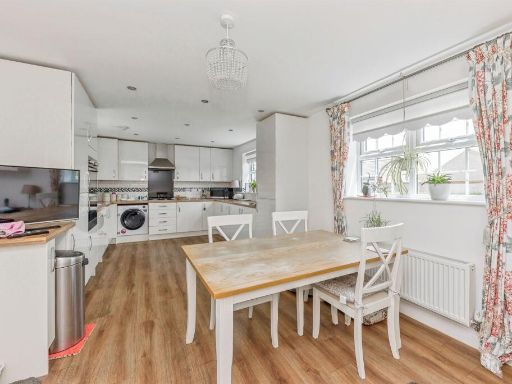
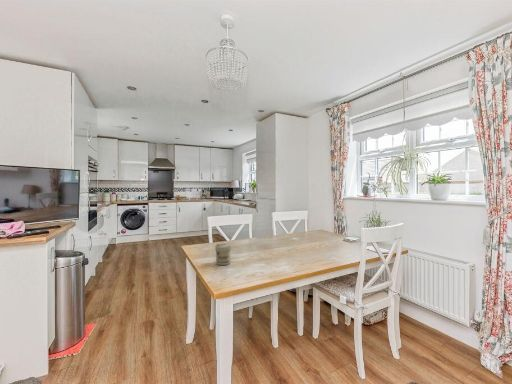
+ jar [214,242,232,266]
